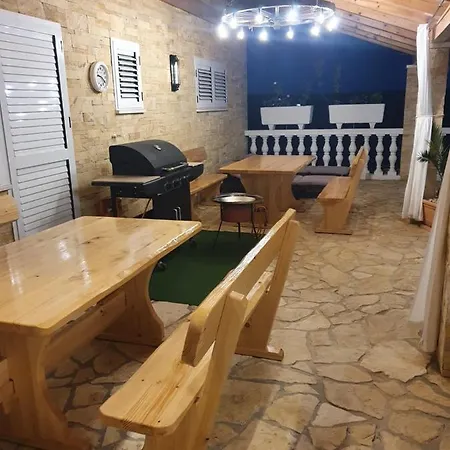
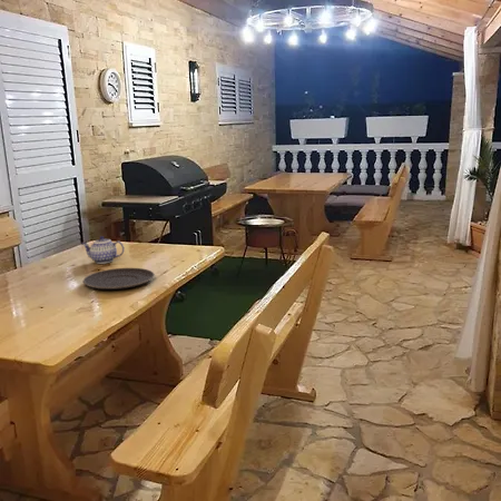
+ teapot [80,235,126,265]
+ plate [82,267,156,291]
